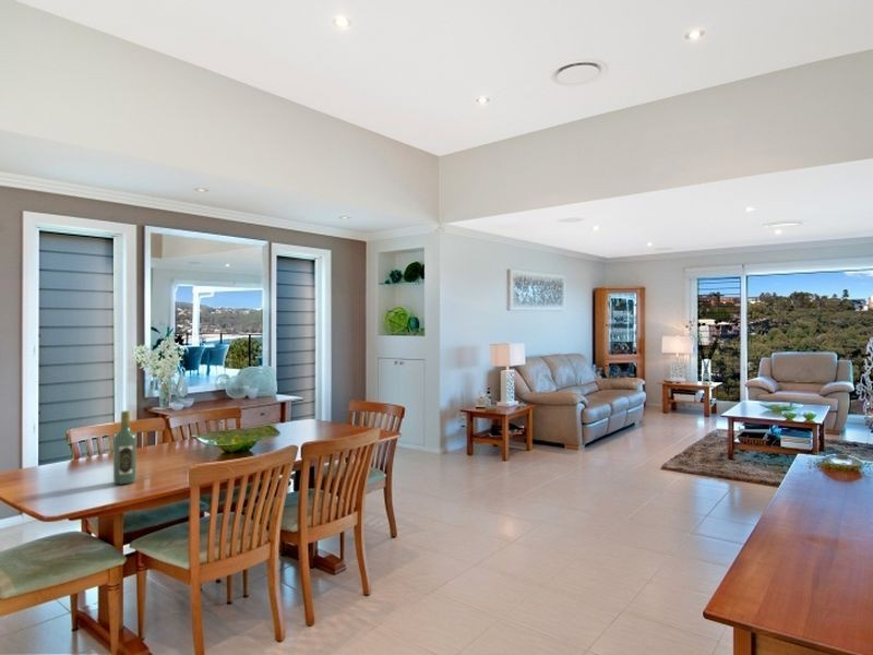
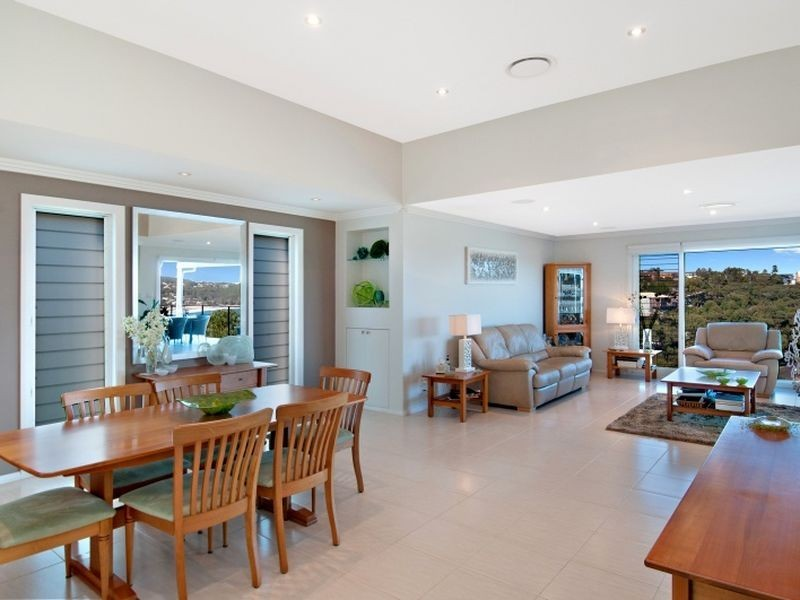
- wine bottle [112,409,137,485]
